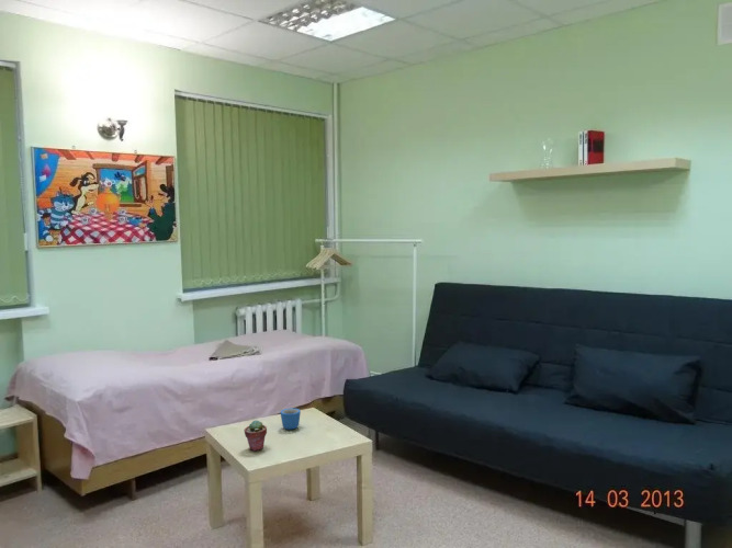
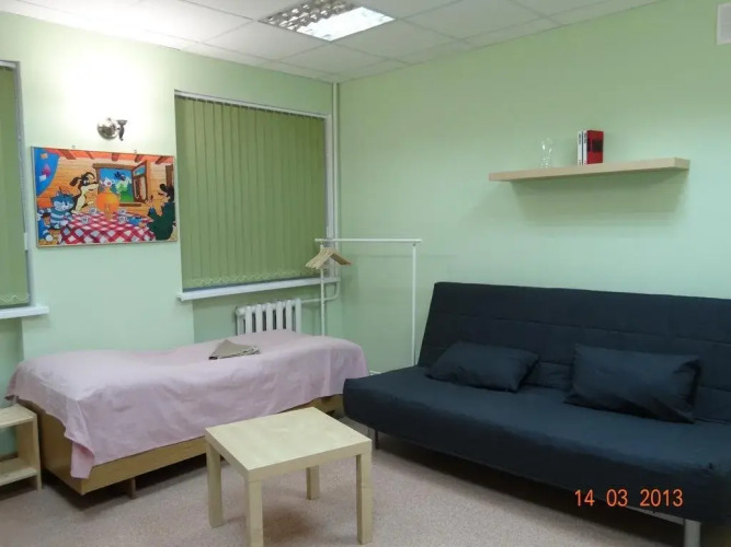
- potted succulent [244,420,268,453]
- mug [280,407,302,431]
